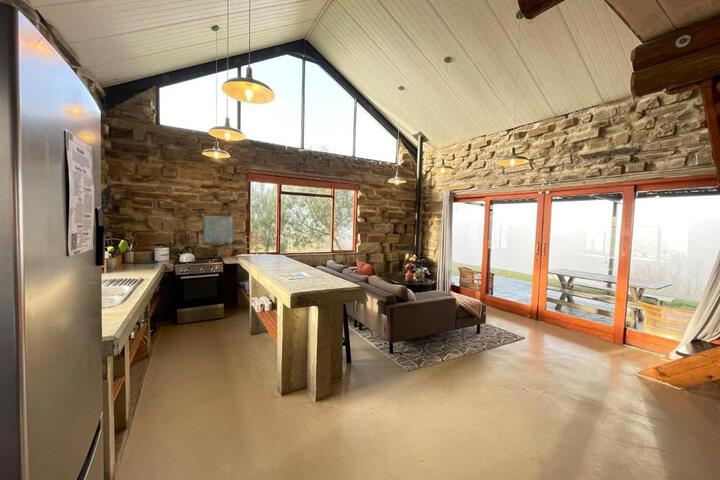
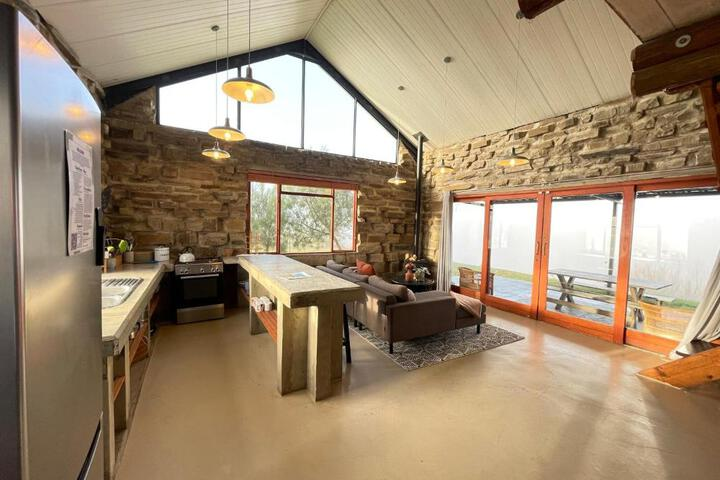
- wall art [203,215,234,243]
